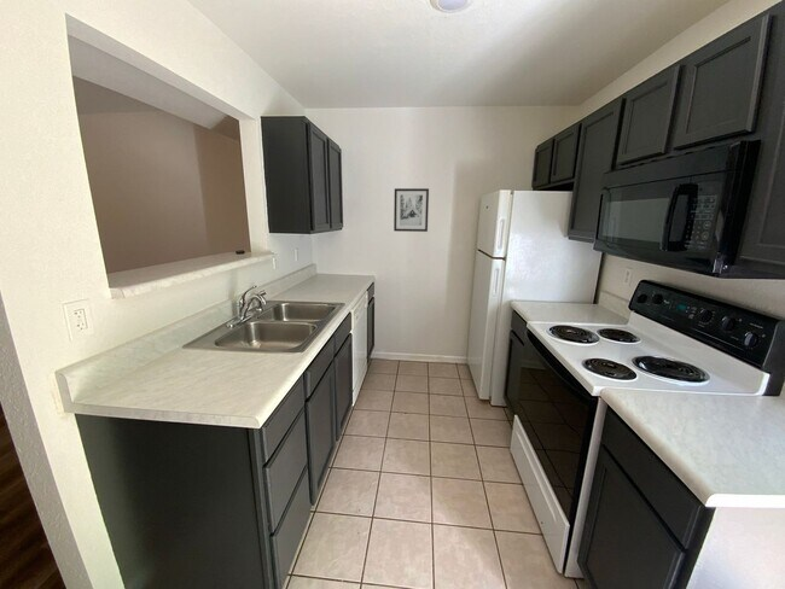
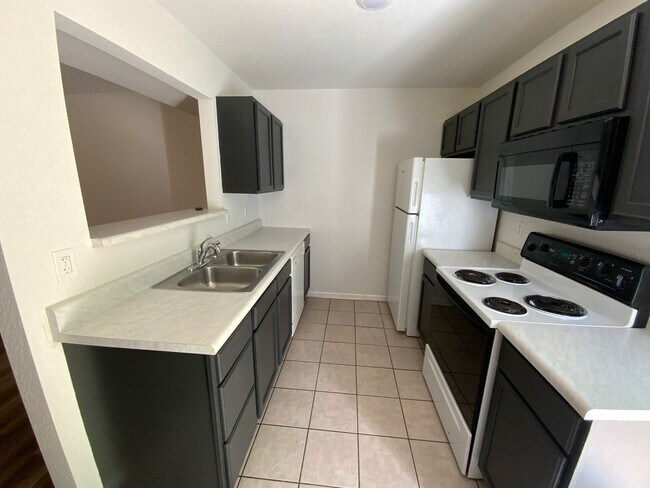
- wall art [392,187,430,233]
